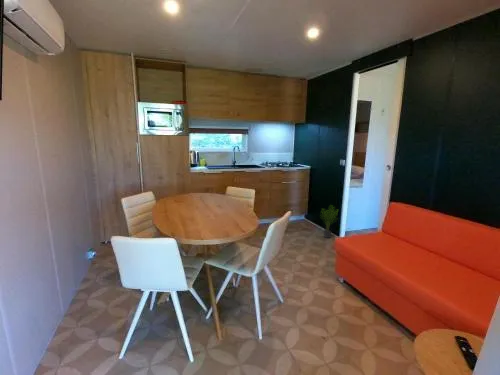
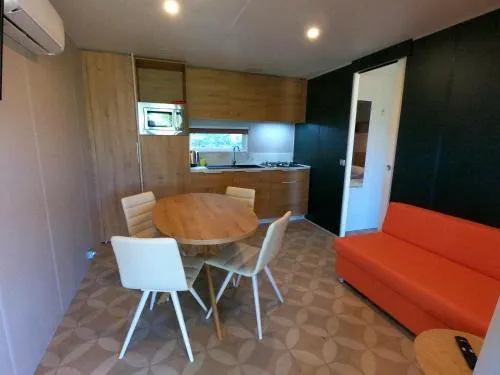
- potted plant [318,203,341,239]
